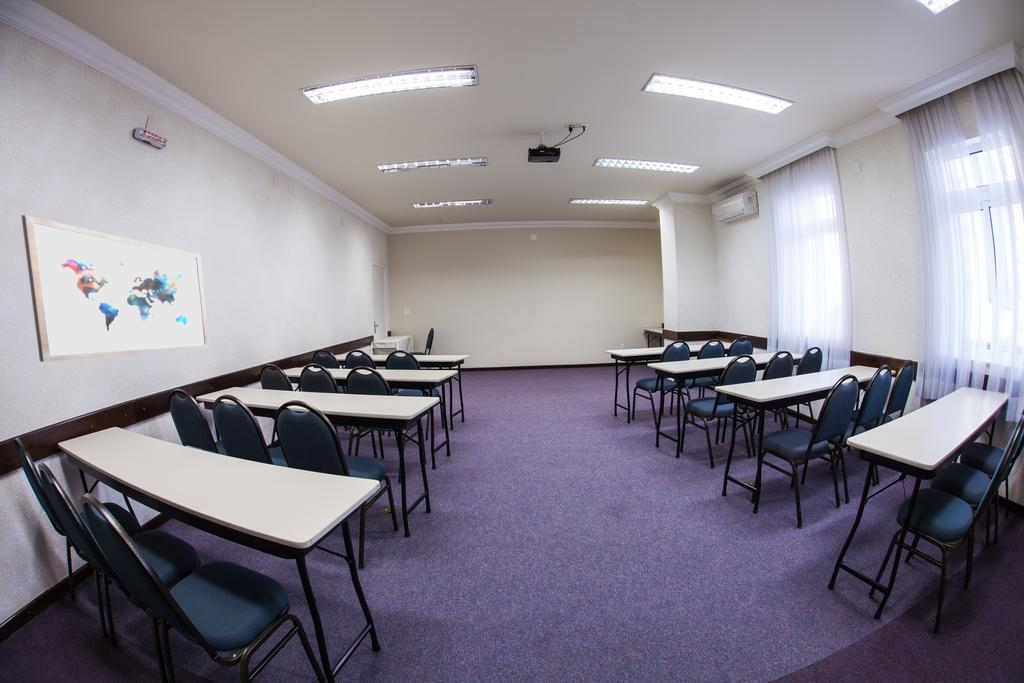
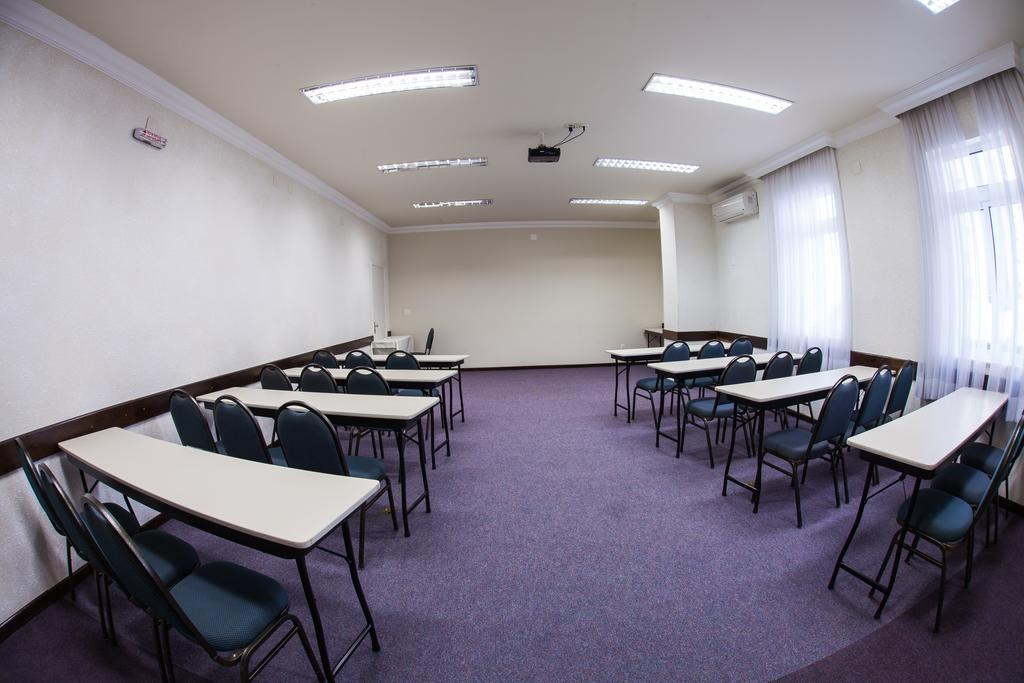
- wall art [20,214,210,363]
